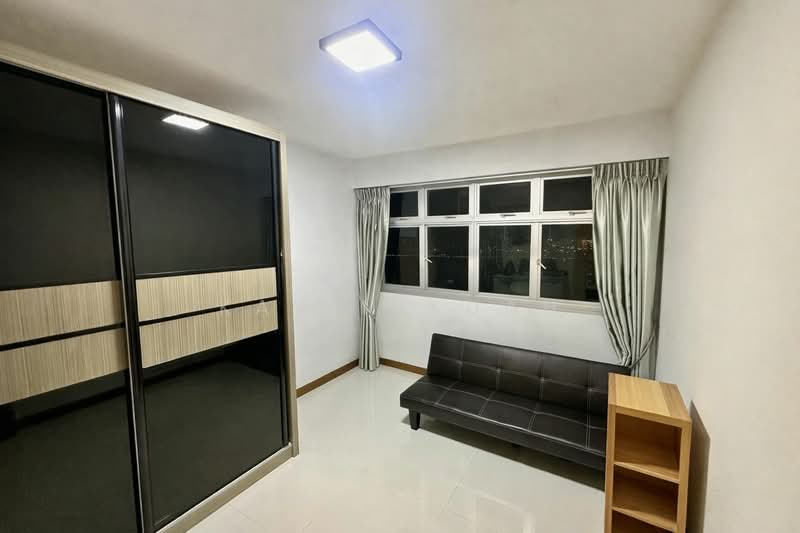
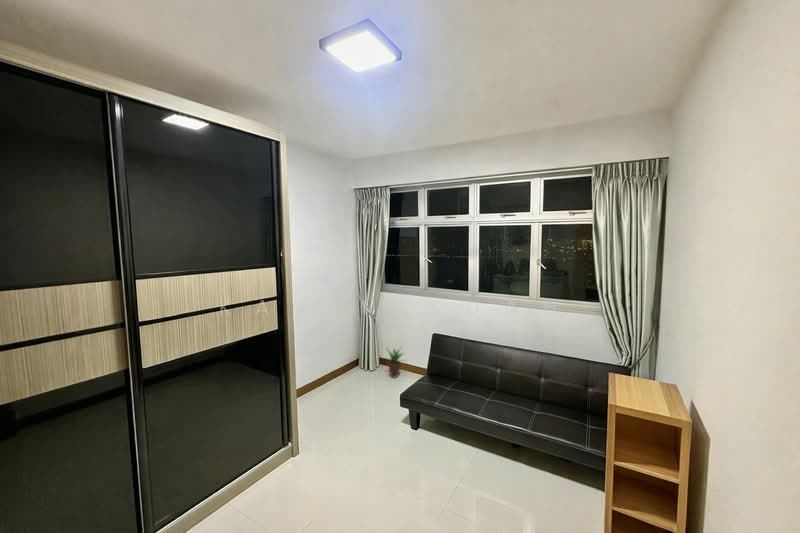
+ potted plant [382,344,410,379]
